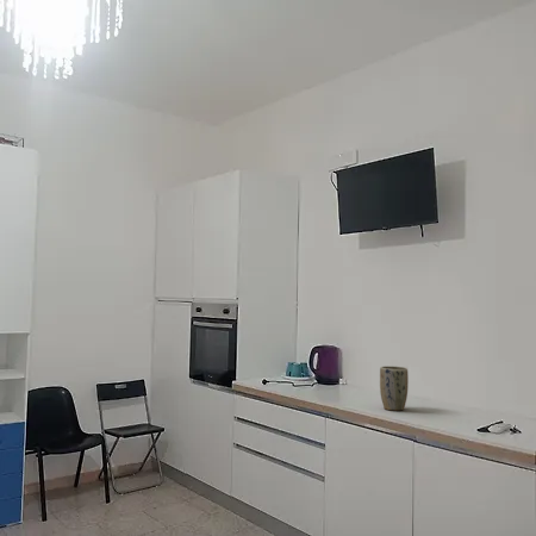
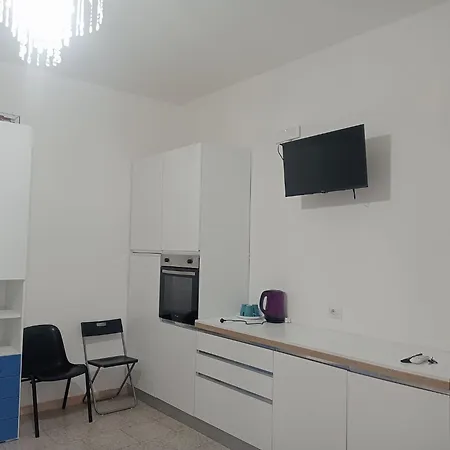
- plant pot [379,364,410,412]
